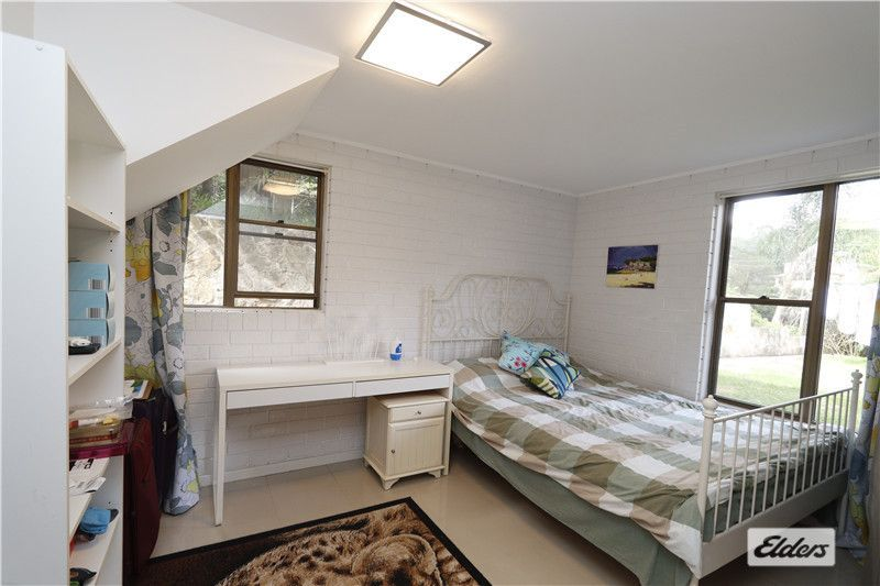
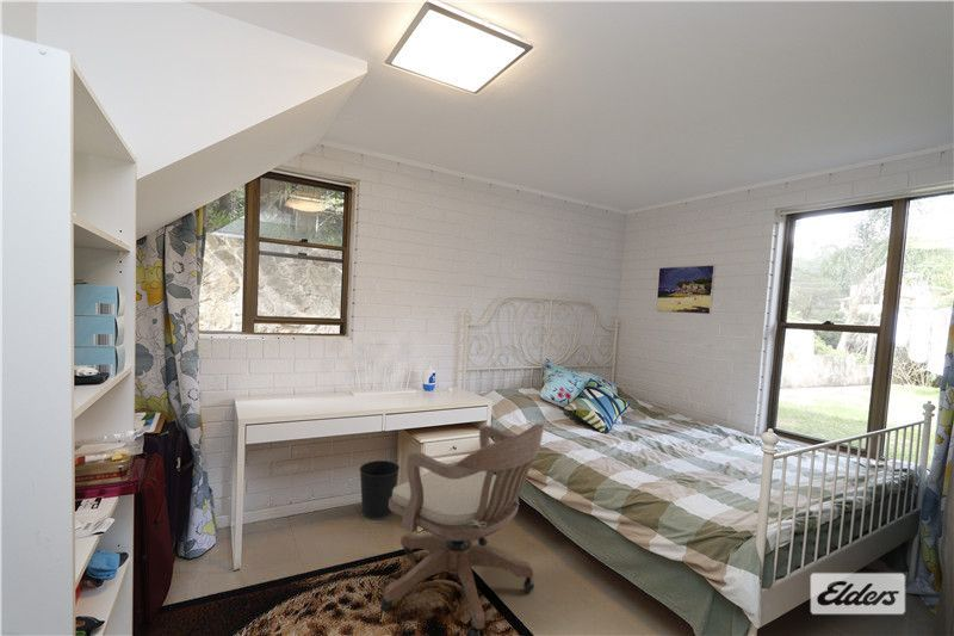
+ wastebasket [358,459,401,521]
+ chair [380,422,545,636]
